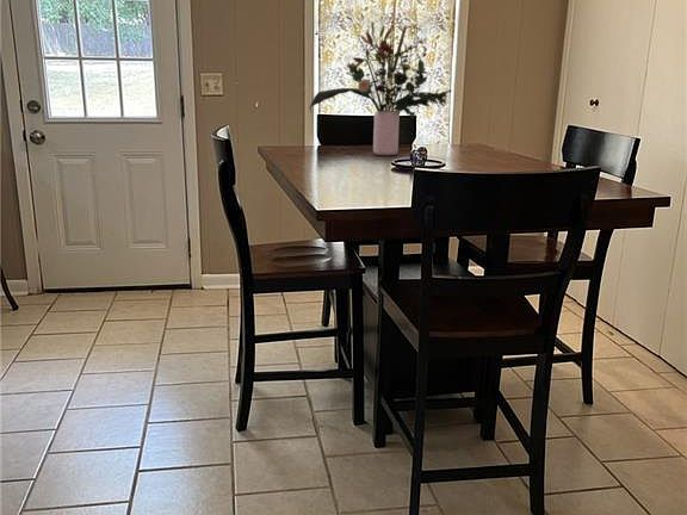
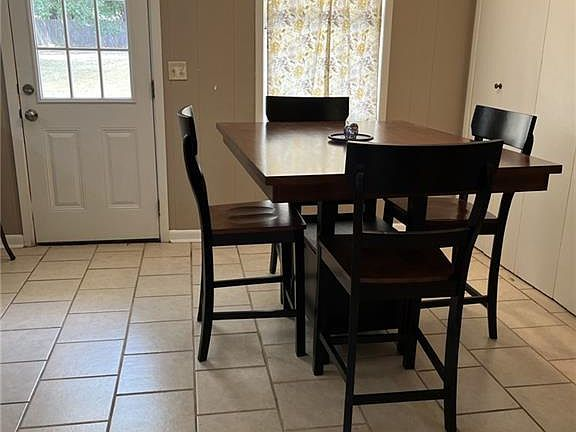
- bouquet [308,17,453,156]
